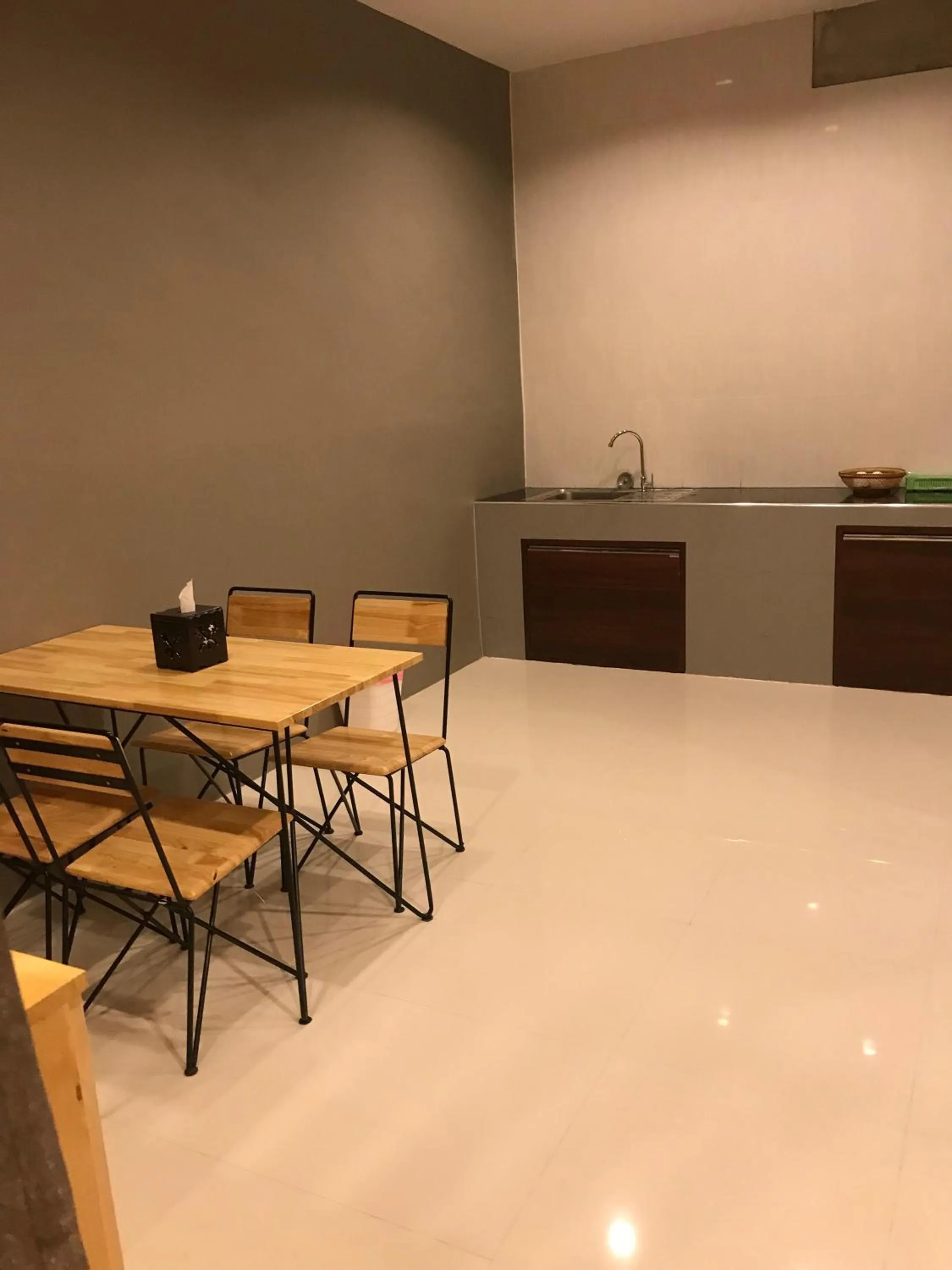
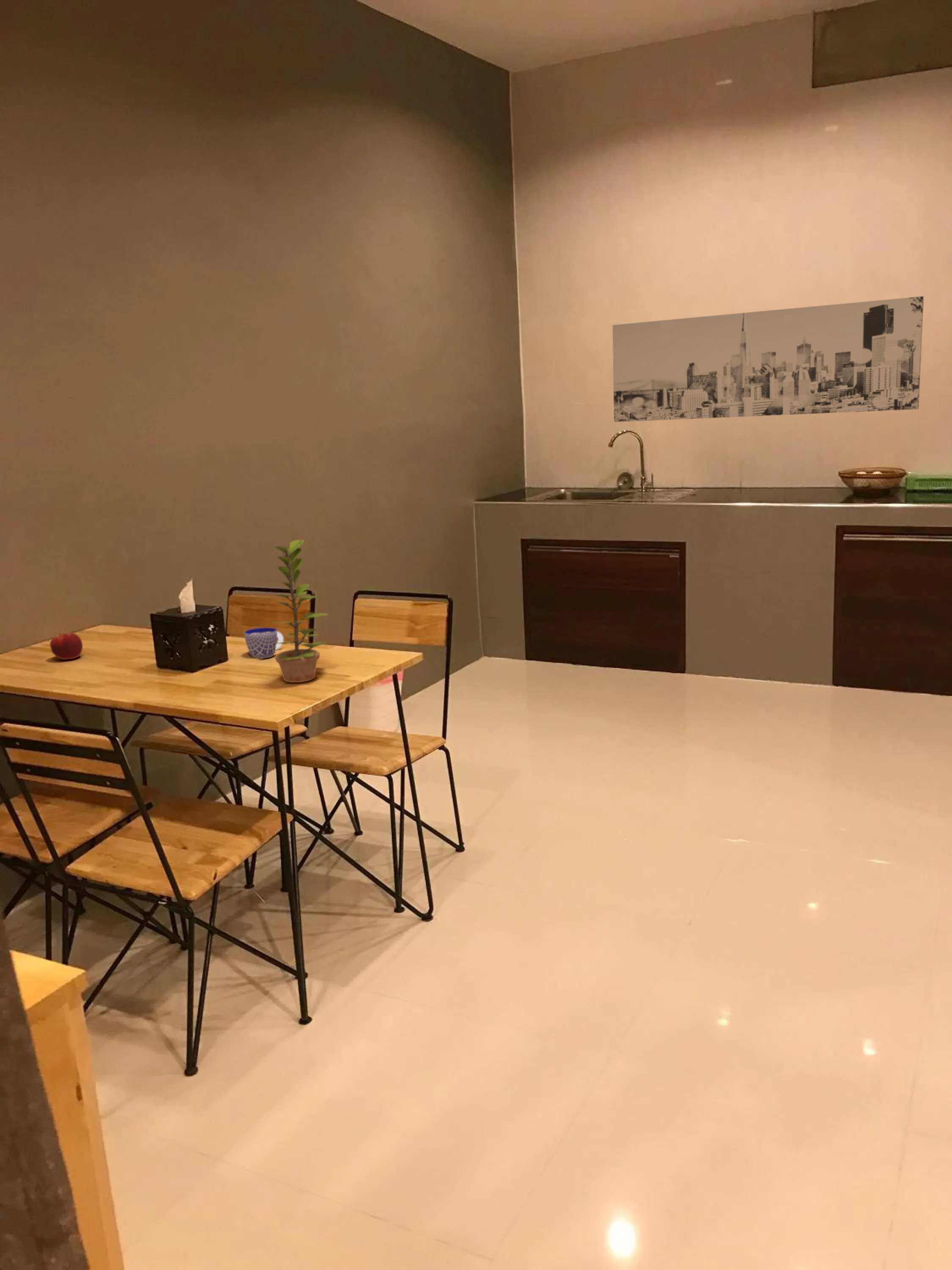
+ wall art [612,296,924,422]
+ plant [272,540,328,683]
+ fruit [50,632,83,660]
+ cup [244,627,284,659]
